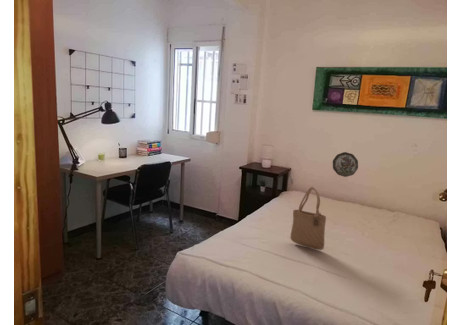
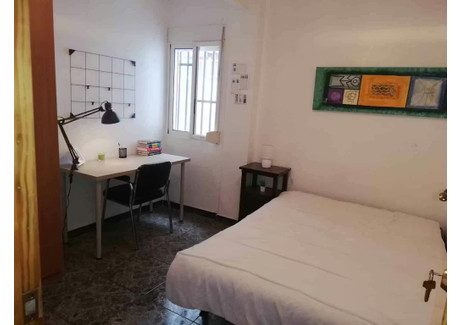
- tote bag [290,186,327,251]
- decorative plate [332,151,359,178]
